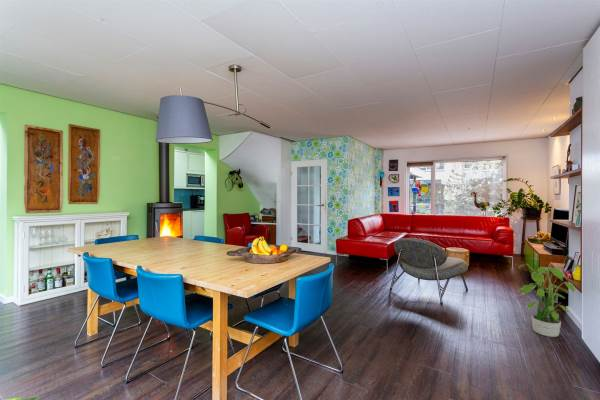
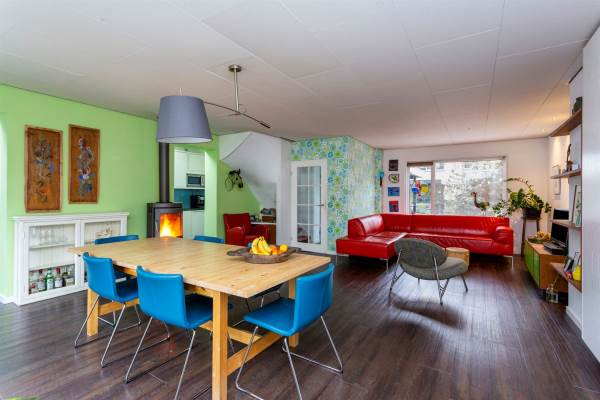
- potted plant [518,262,576,338]
